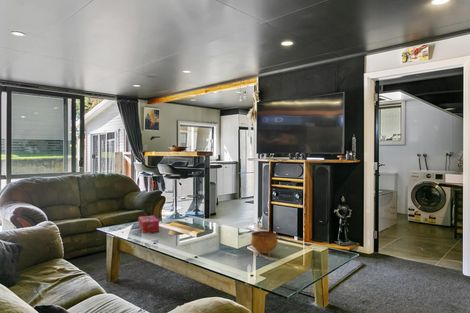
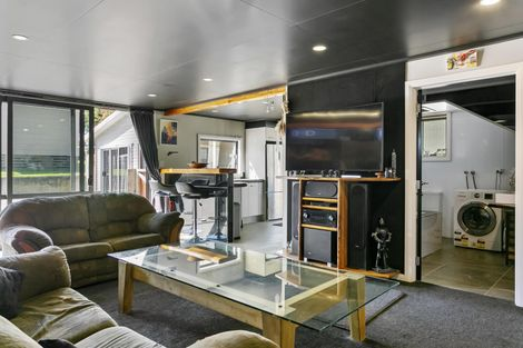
- bowl [250,230,279,255]
- tissue box [138,215,160,234]
